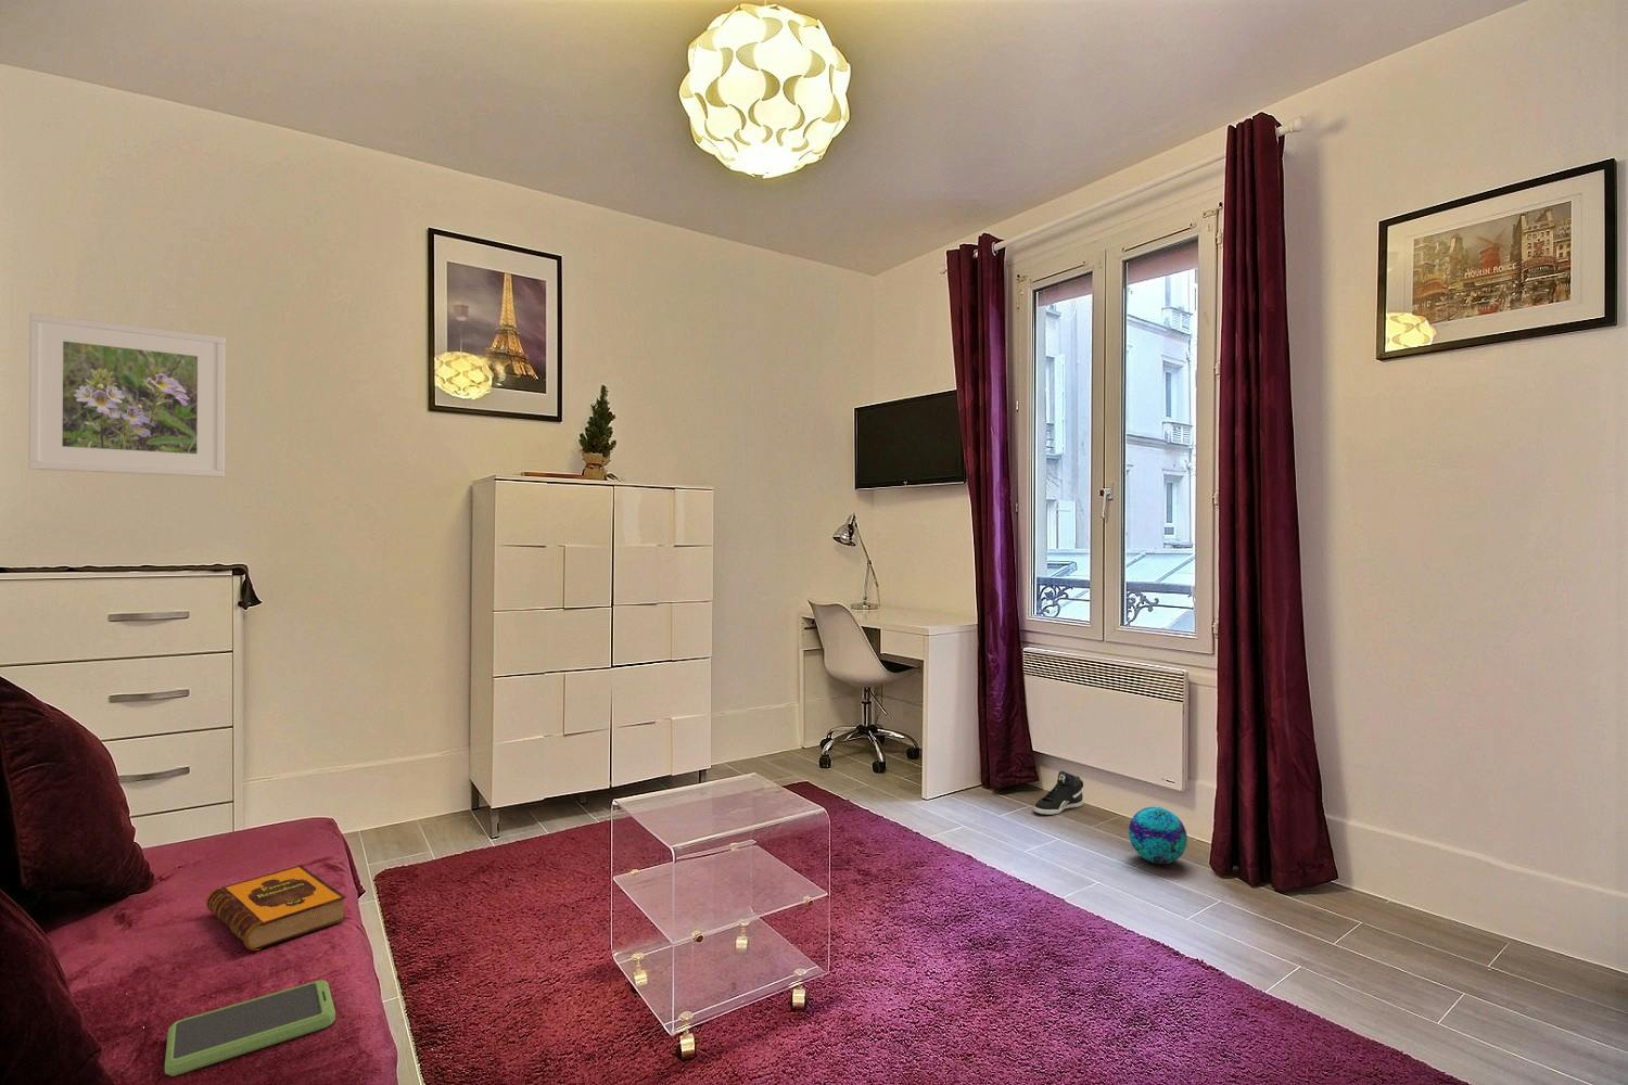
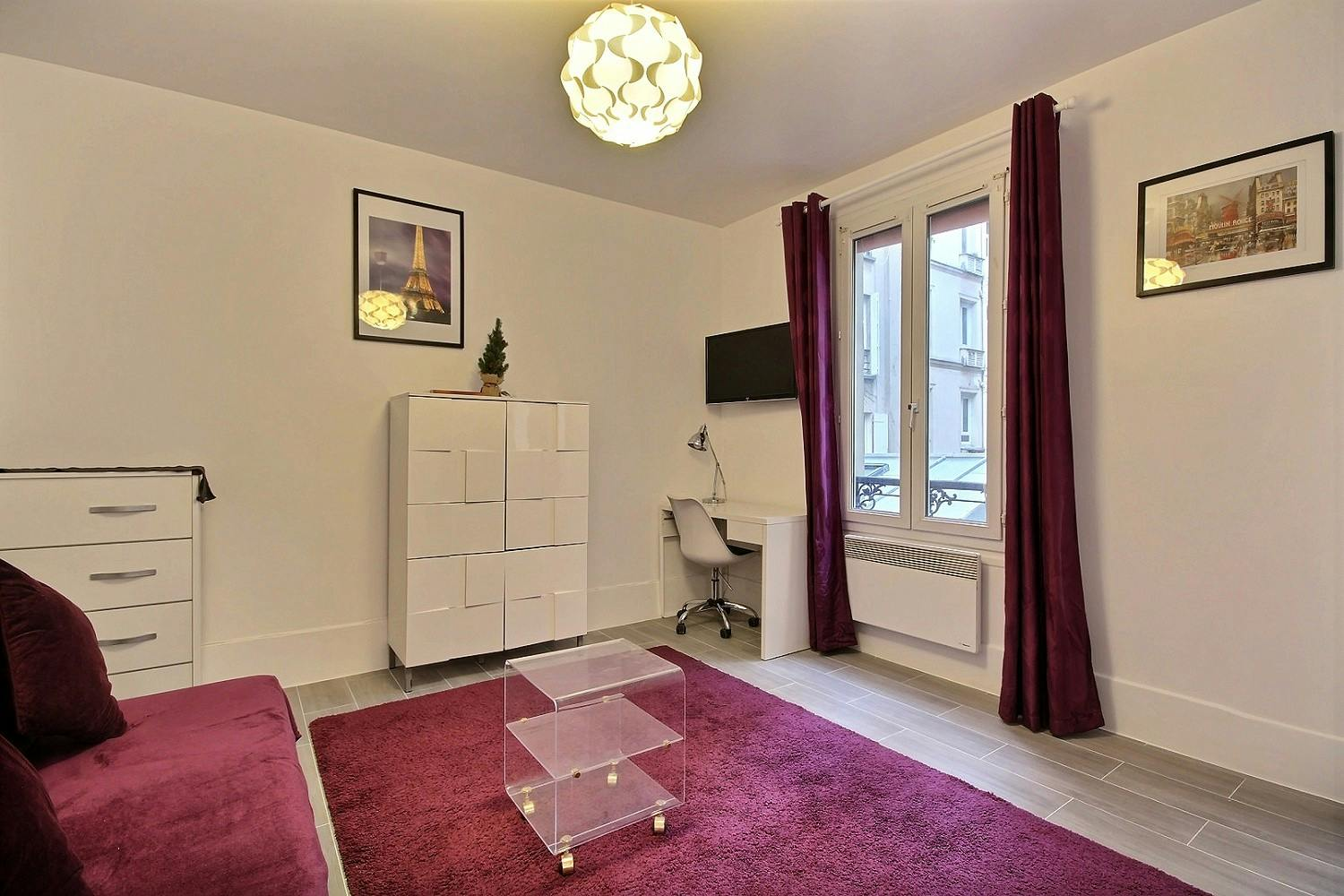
- tablet [164,978,337,1078]
- sneaker [1033,770,1084,816]
- hardback book [205,865,348,952]
- decorative ball [1128,806,1188,865]
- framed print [27,312,227,478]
